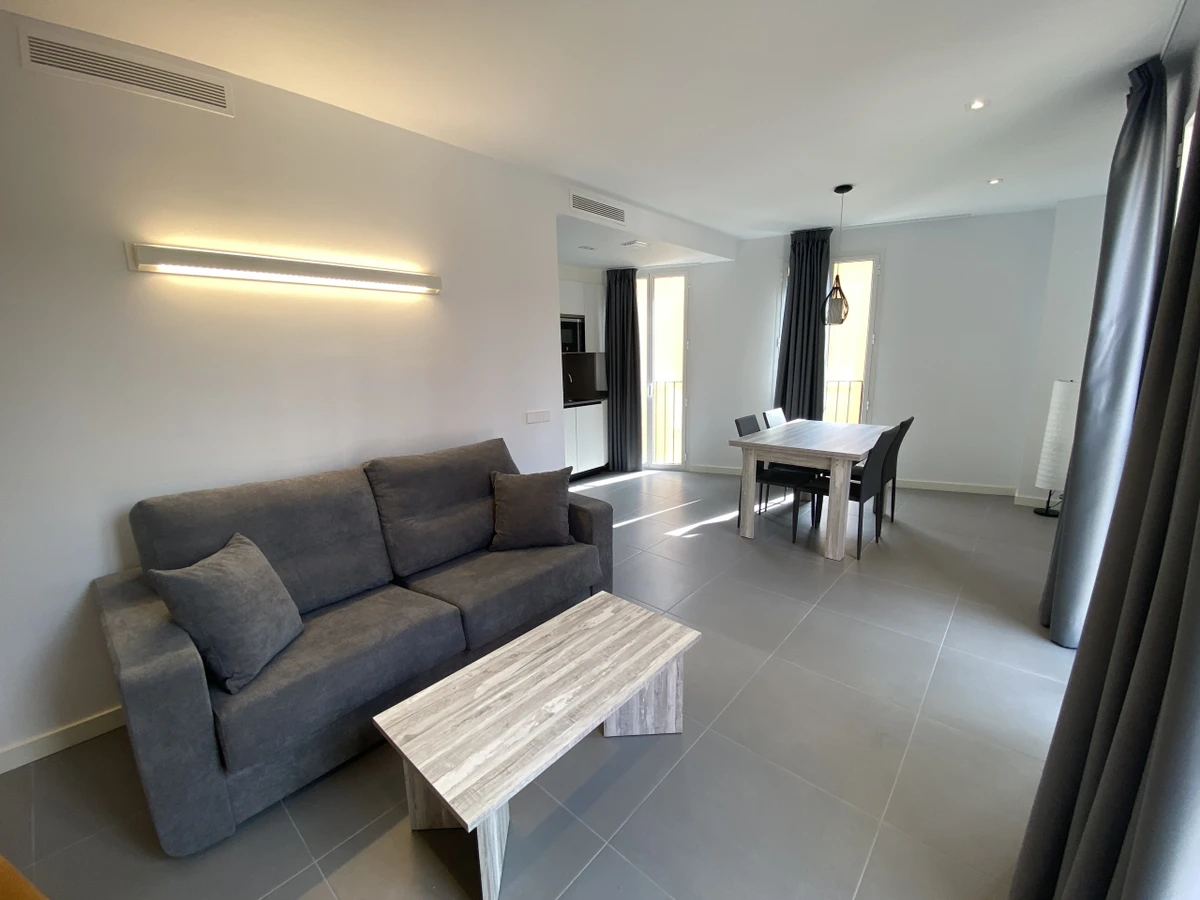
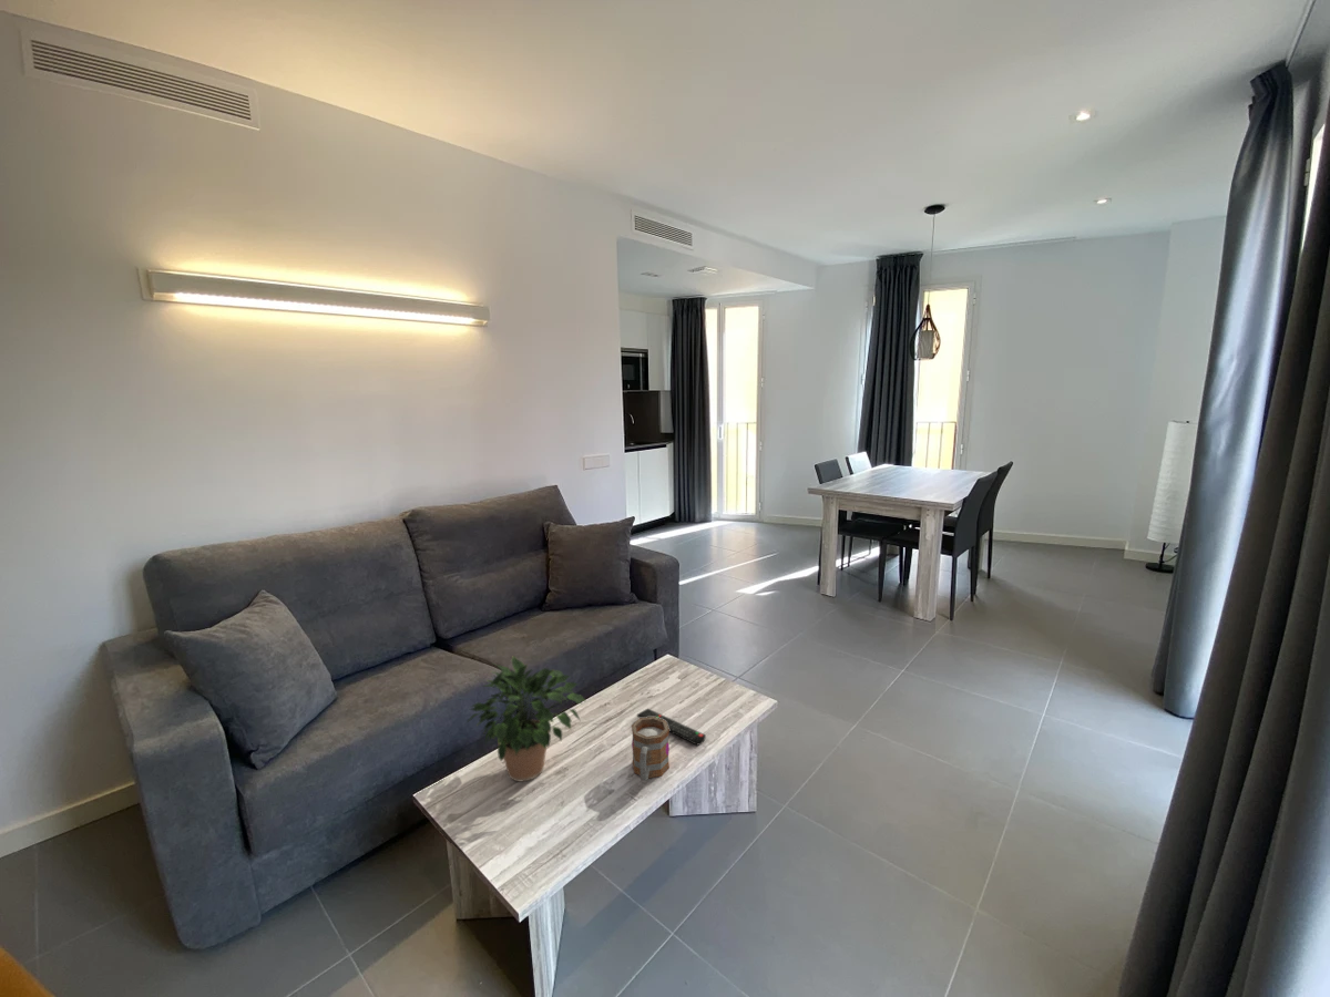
+ mug [631,717,671,781]
+ remote control [636,707,707,746]
+ potted plant [464,655,586,783]
